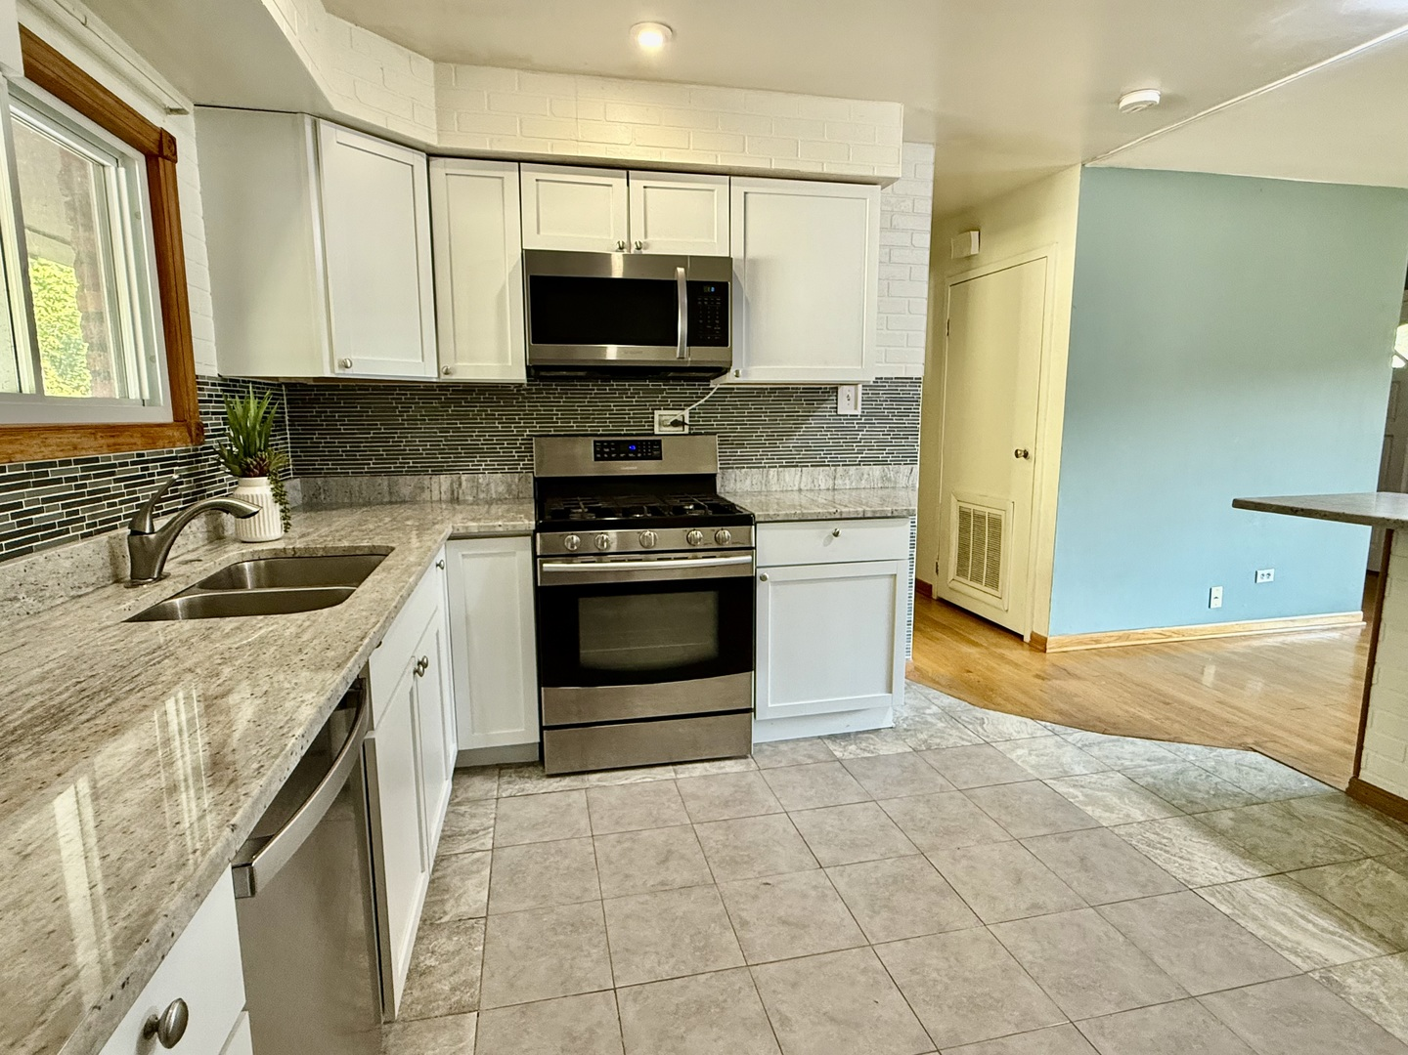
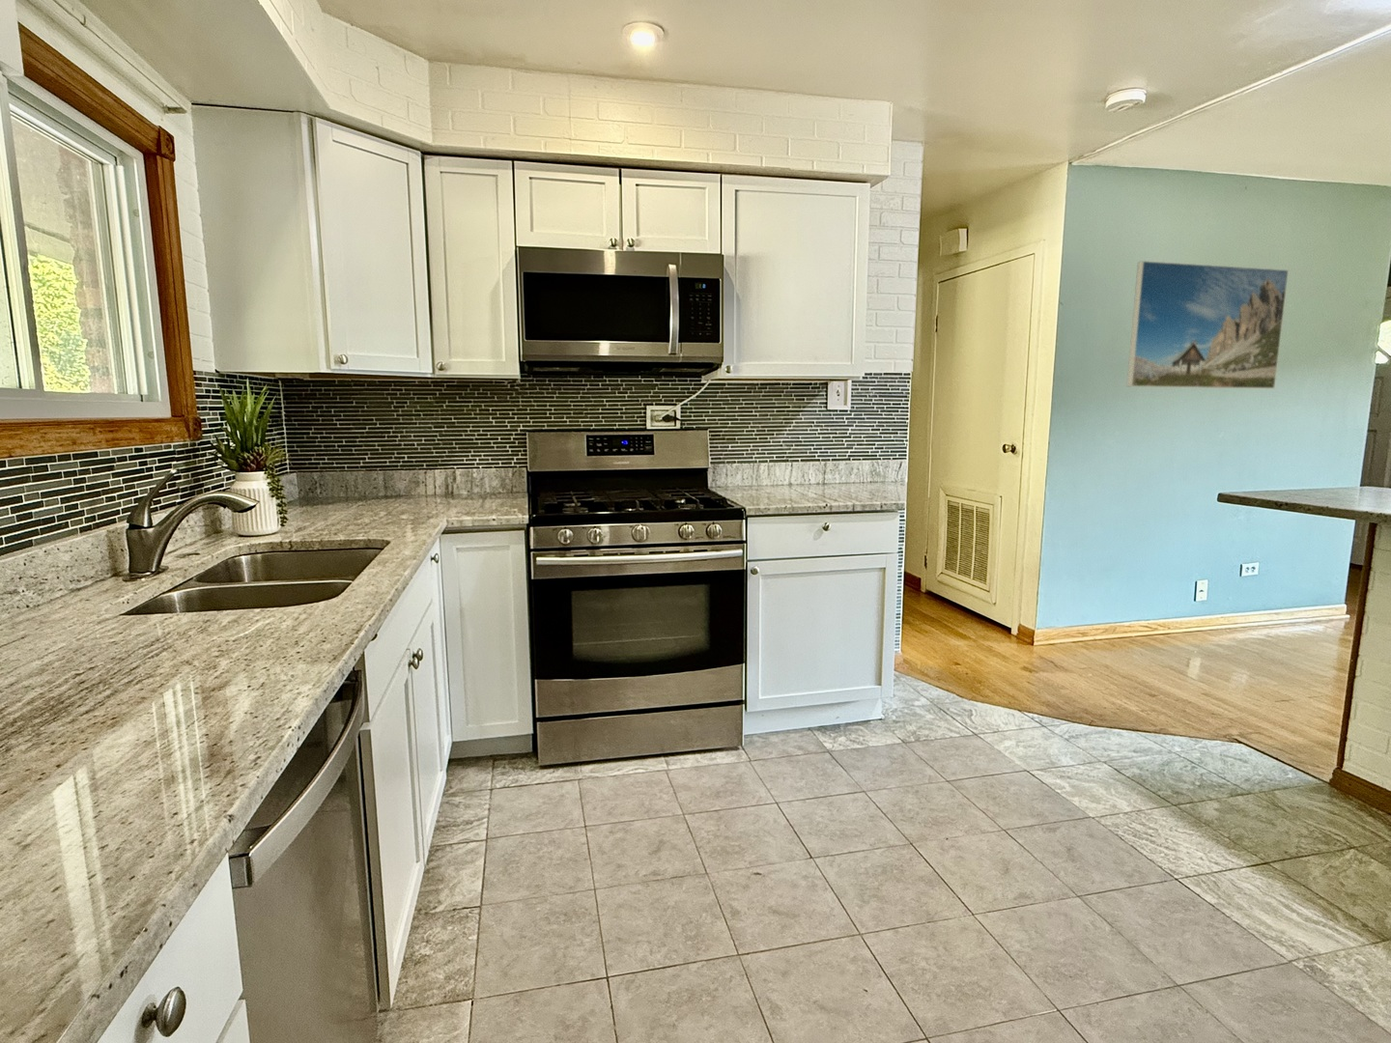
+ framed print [1125,260,1289,390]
